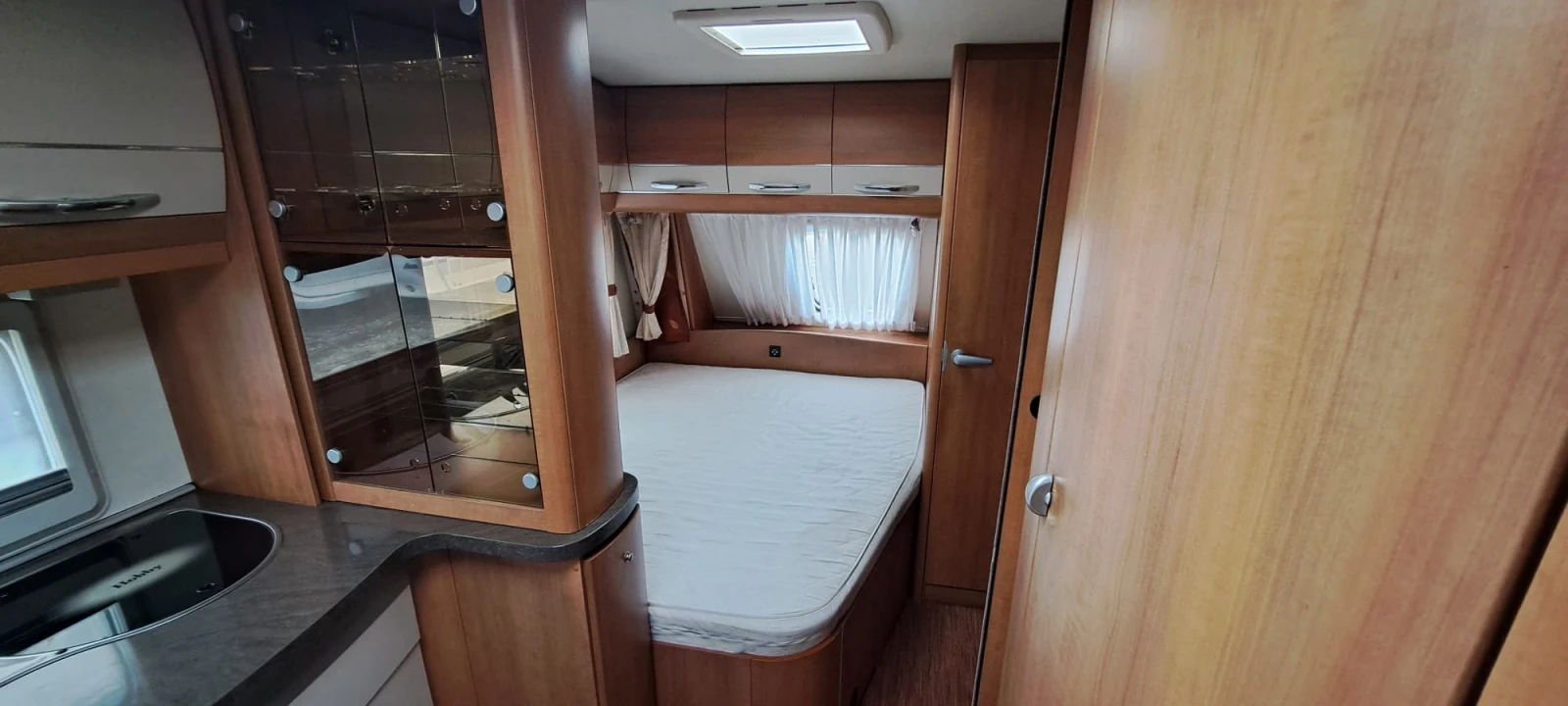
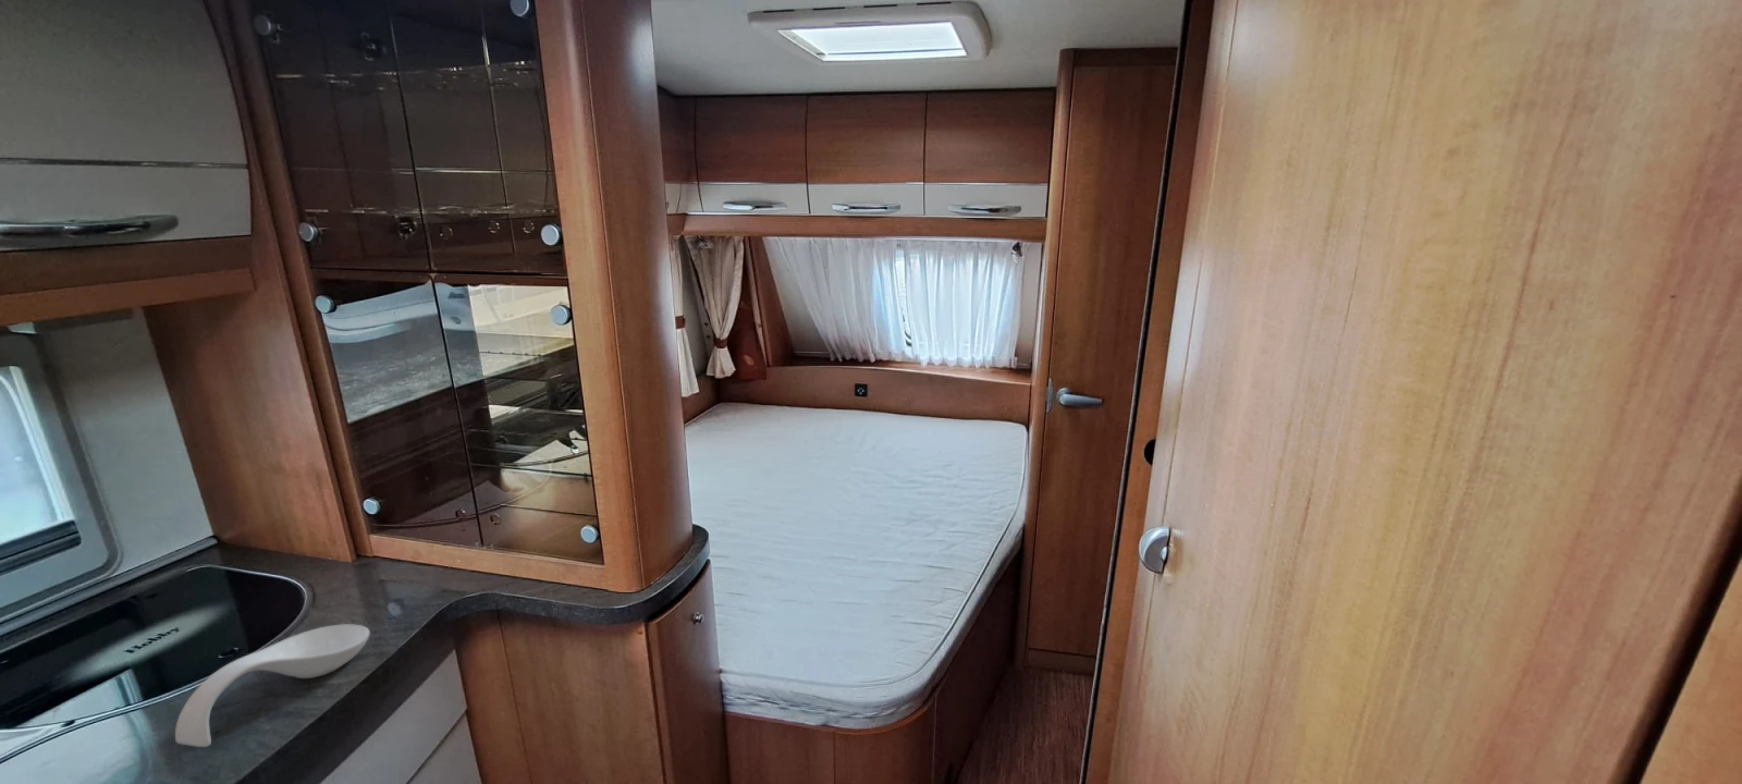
+ spoon rest [174,623,371,748]
